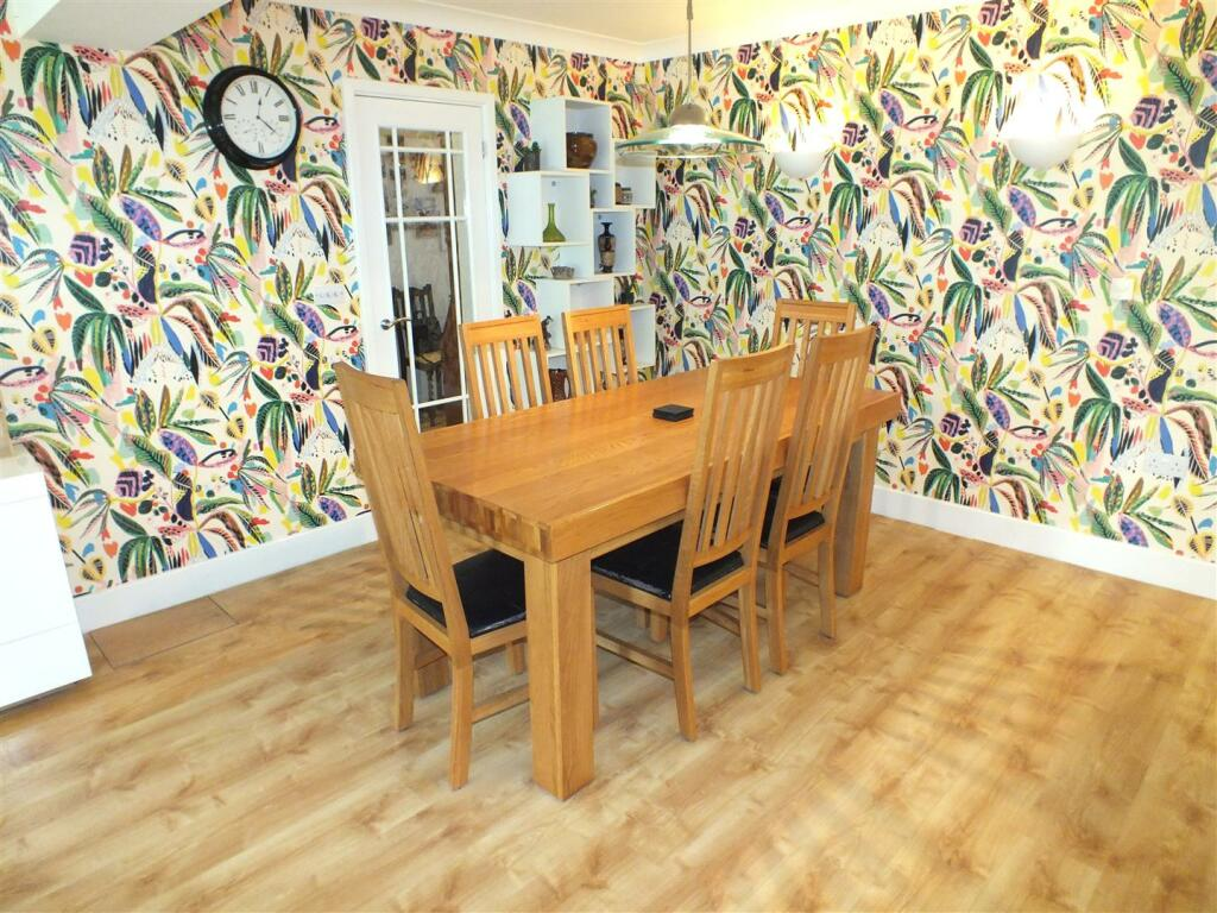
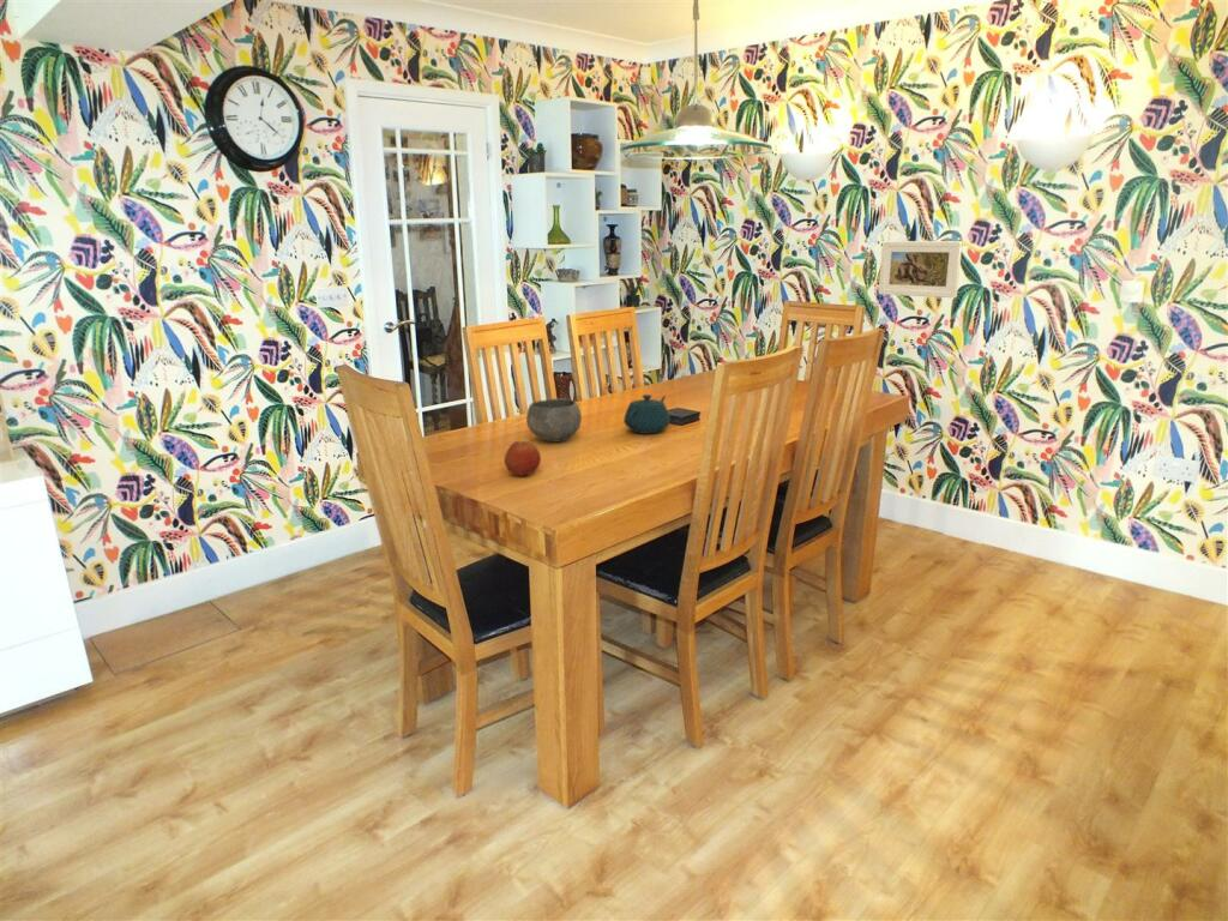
+ bowl [525,397,583,444]
+ fruit [504,440,542,476]
+ teapot [624,393,672,435]
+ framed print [878,240,963,299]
